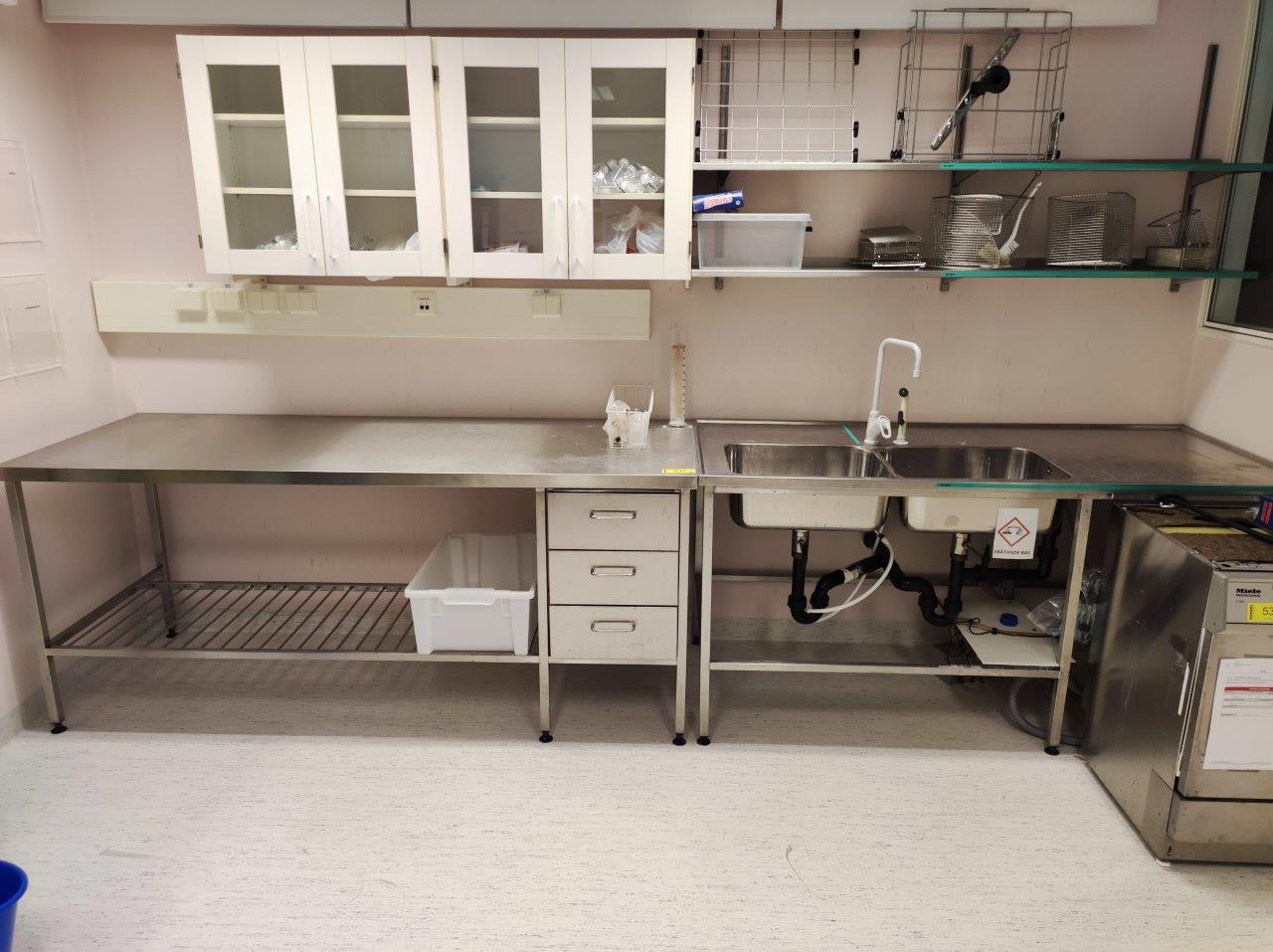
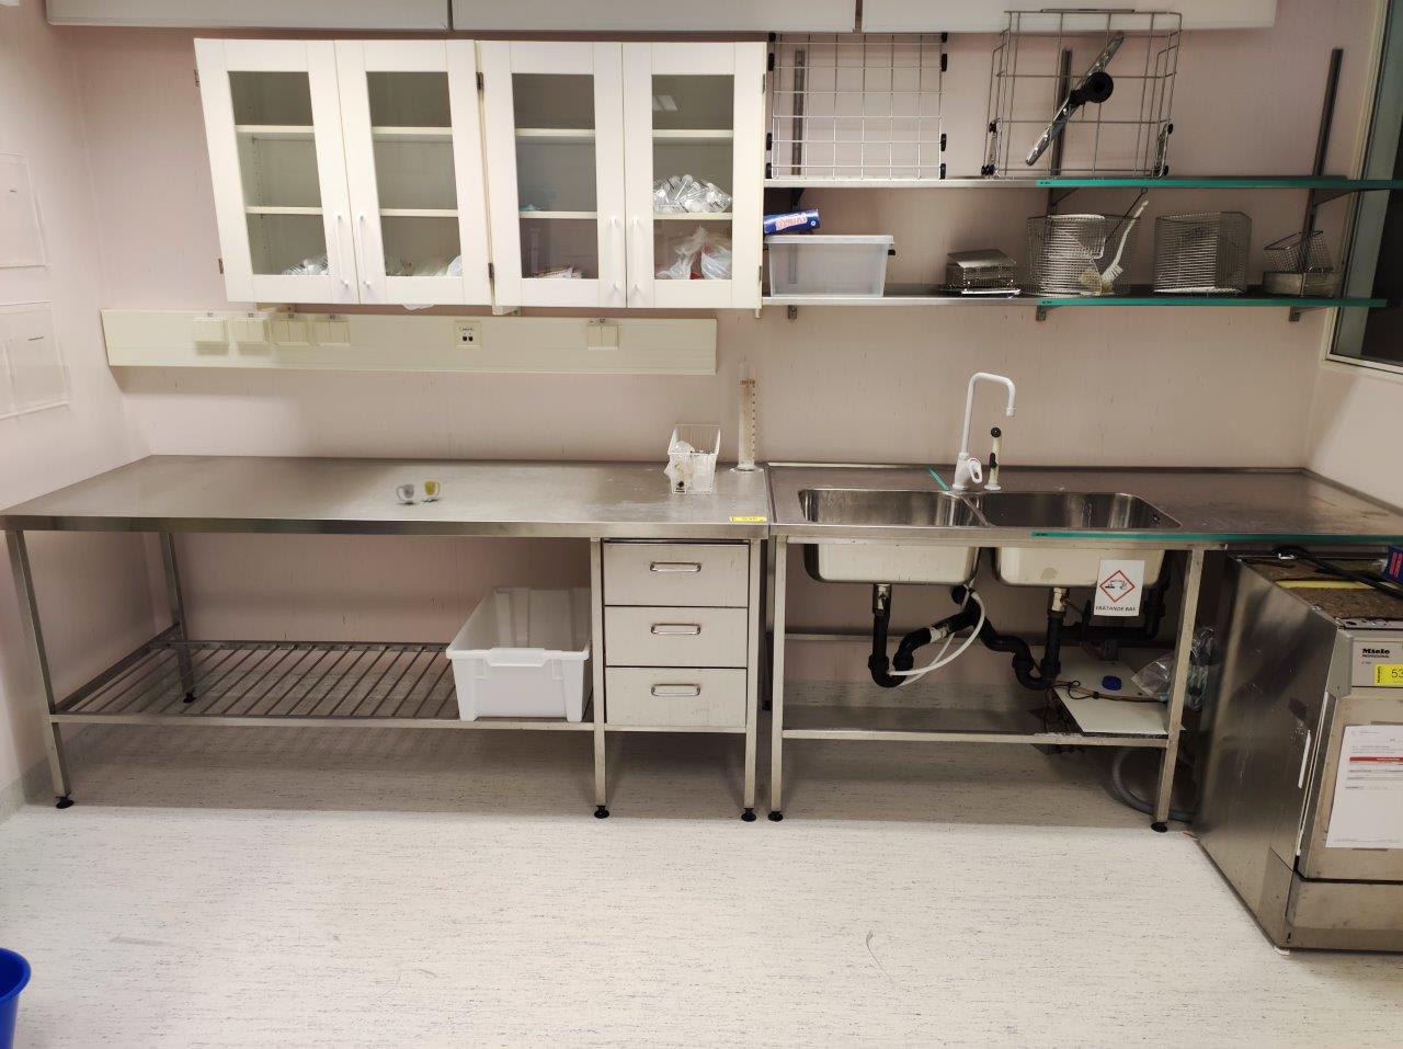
+ mug [396,480,441,505]
